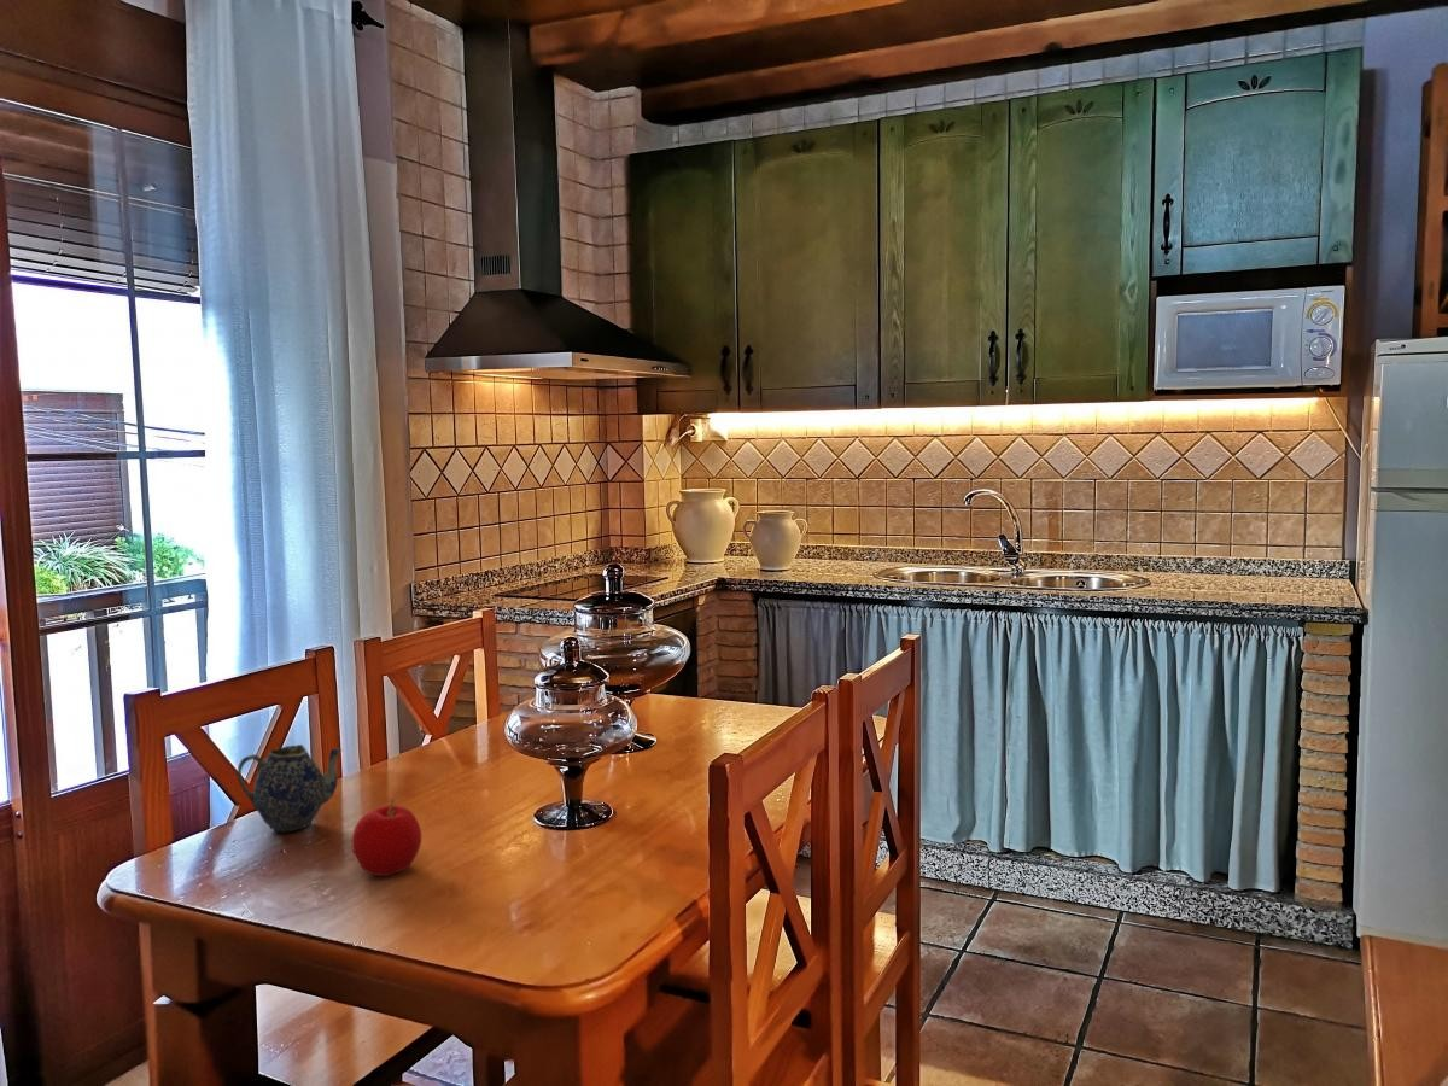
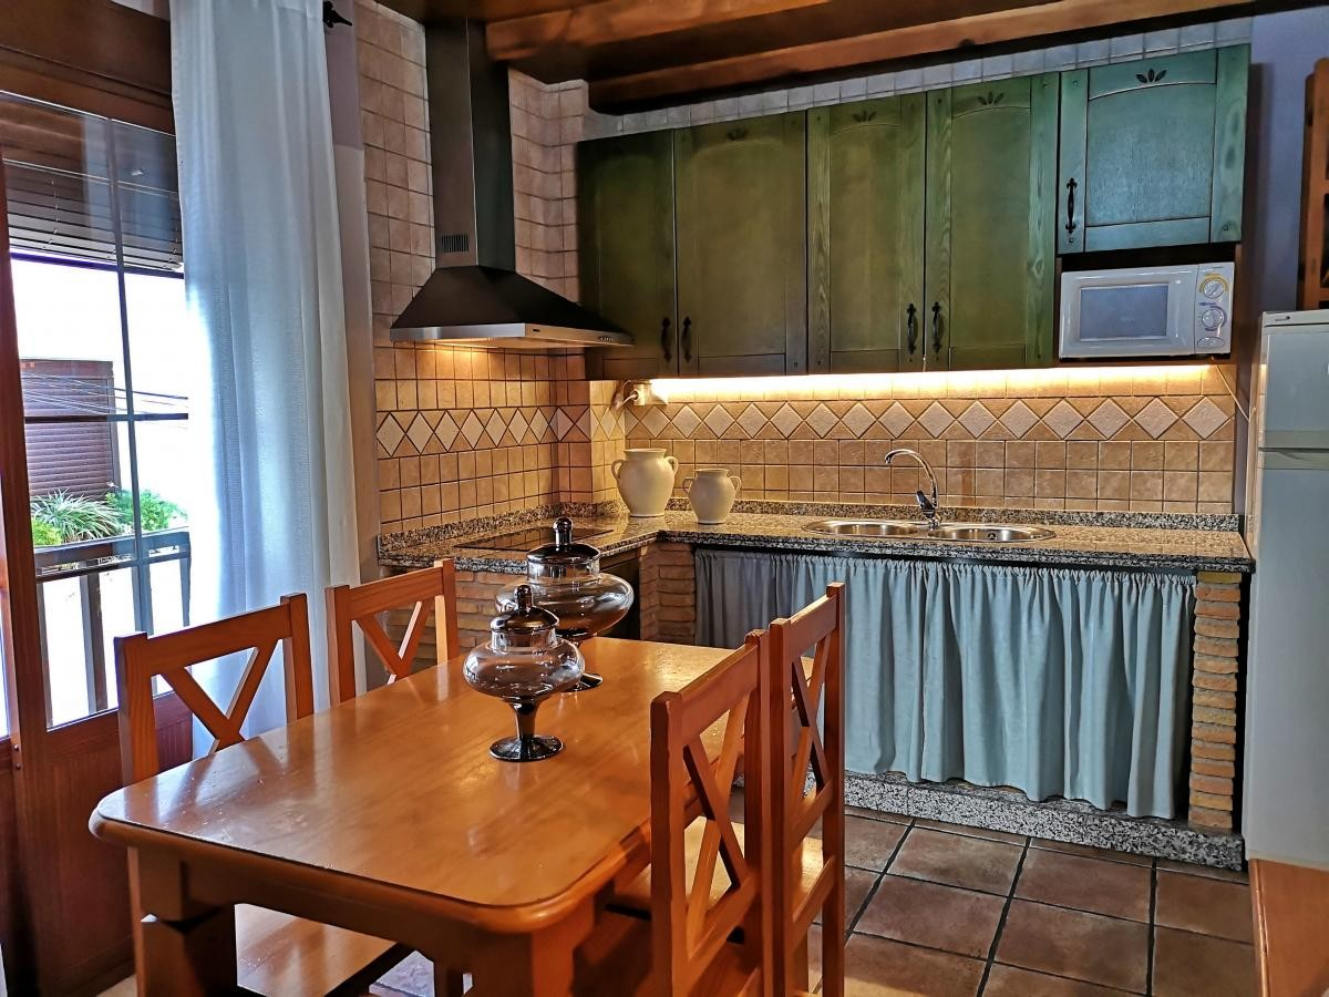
- fruit [350,796,422,877]
- teapot [237,743,344,833]
